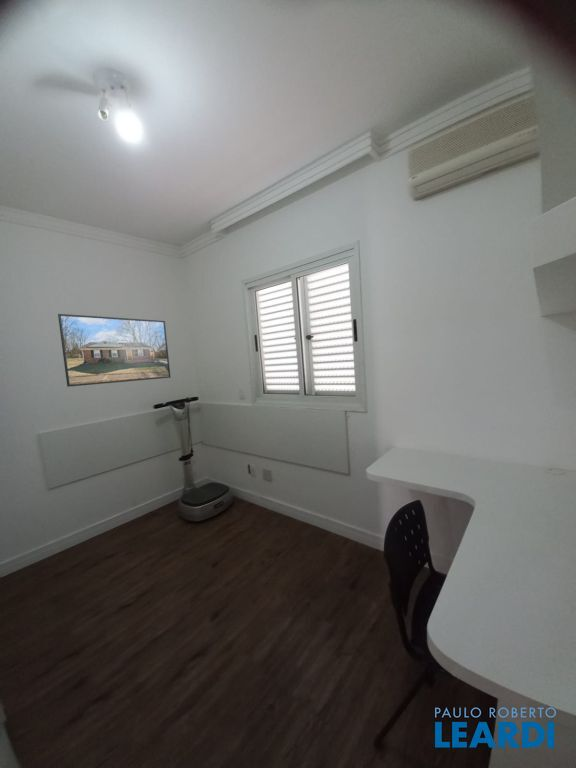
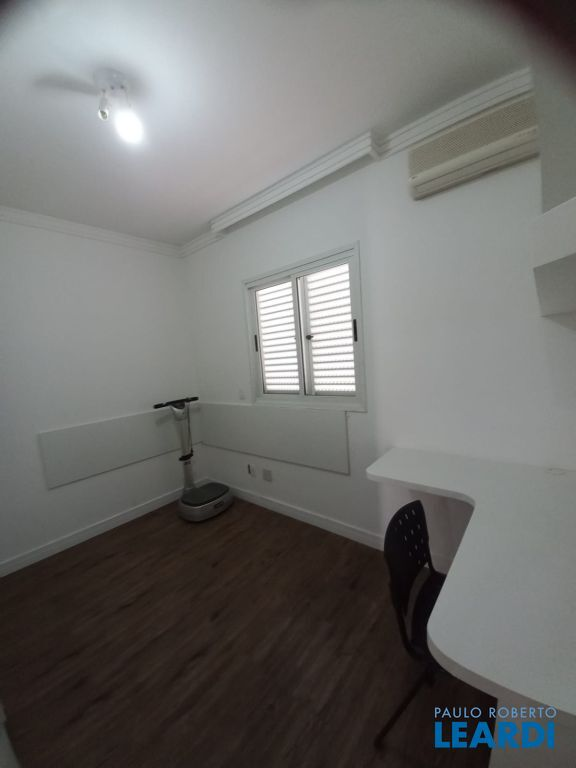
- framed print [57,313,171,388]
